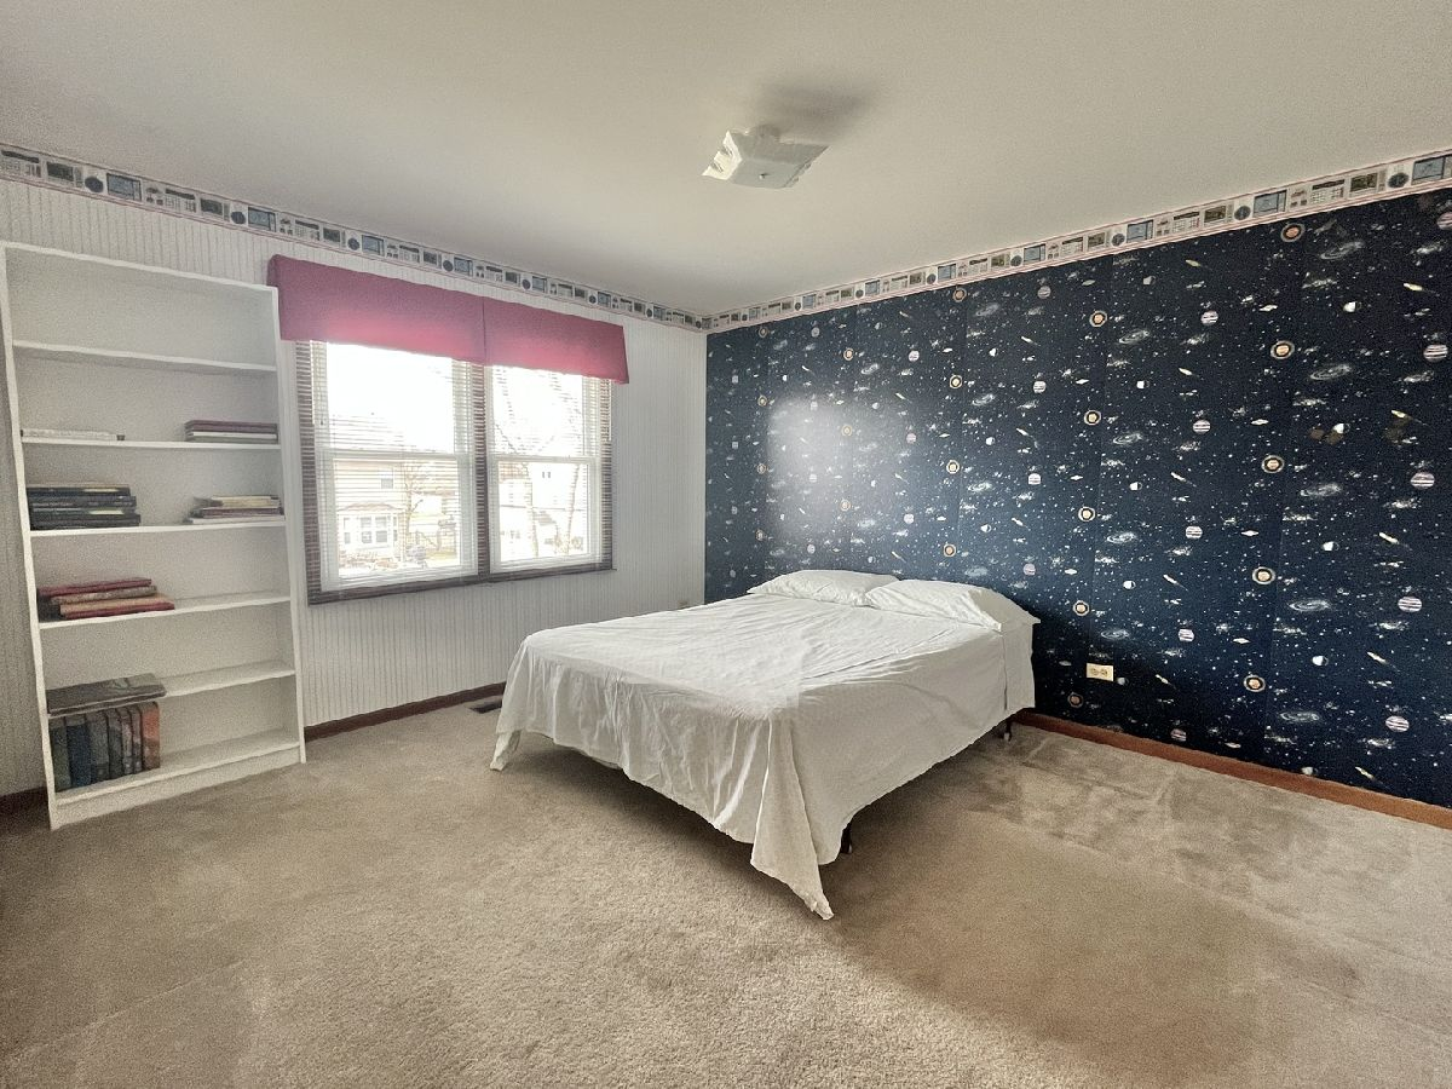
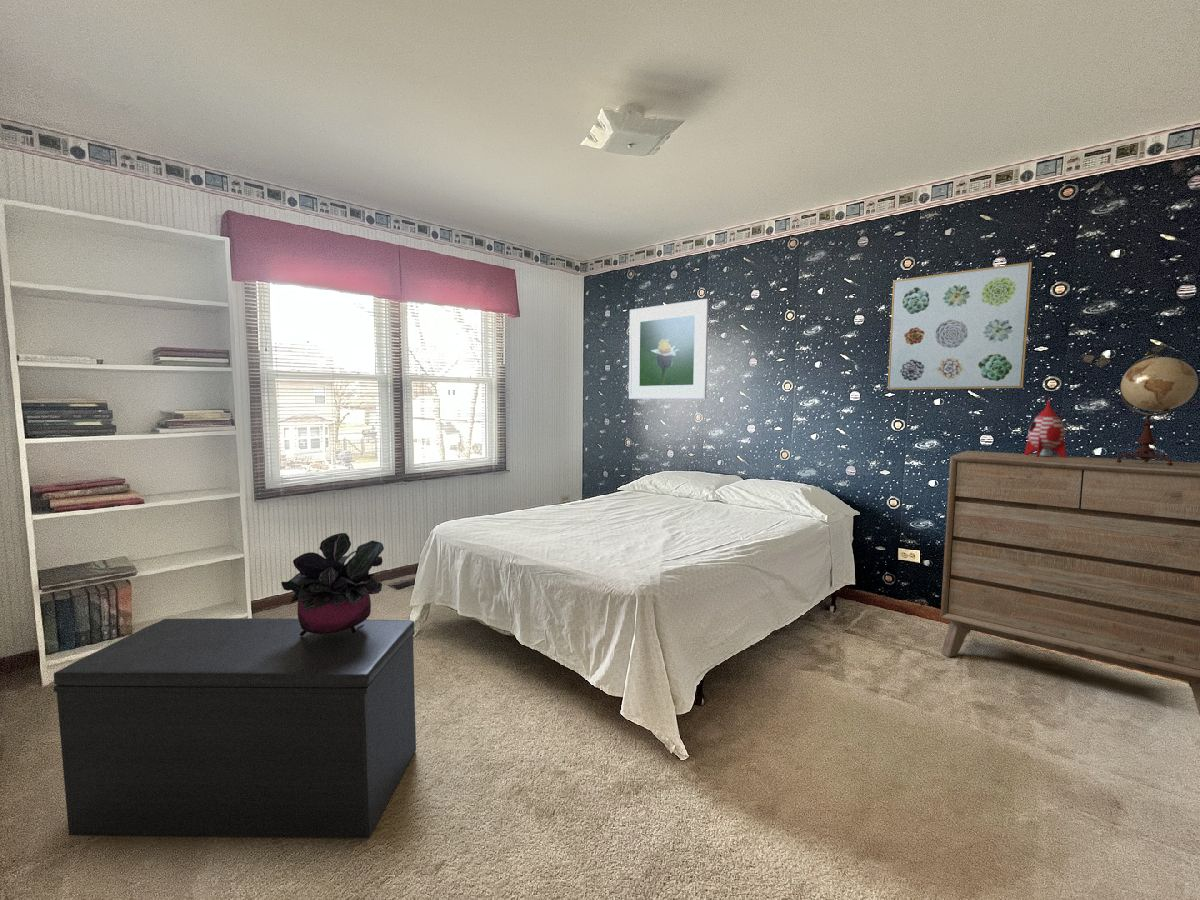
+ bench [53,617,417,839]
+ potted plant [280,532,385,636]
+ globe [1116,350,1199,466]
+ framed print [628,298,709,400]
+ wall art [887,261,1033,390]
+ toy rocket [1024,397,1067,458]
+ dresser [940,450,1200,716]
